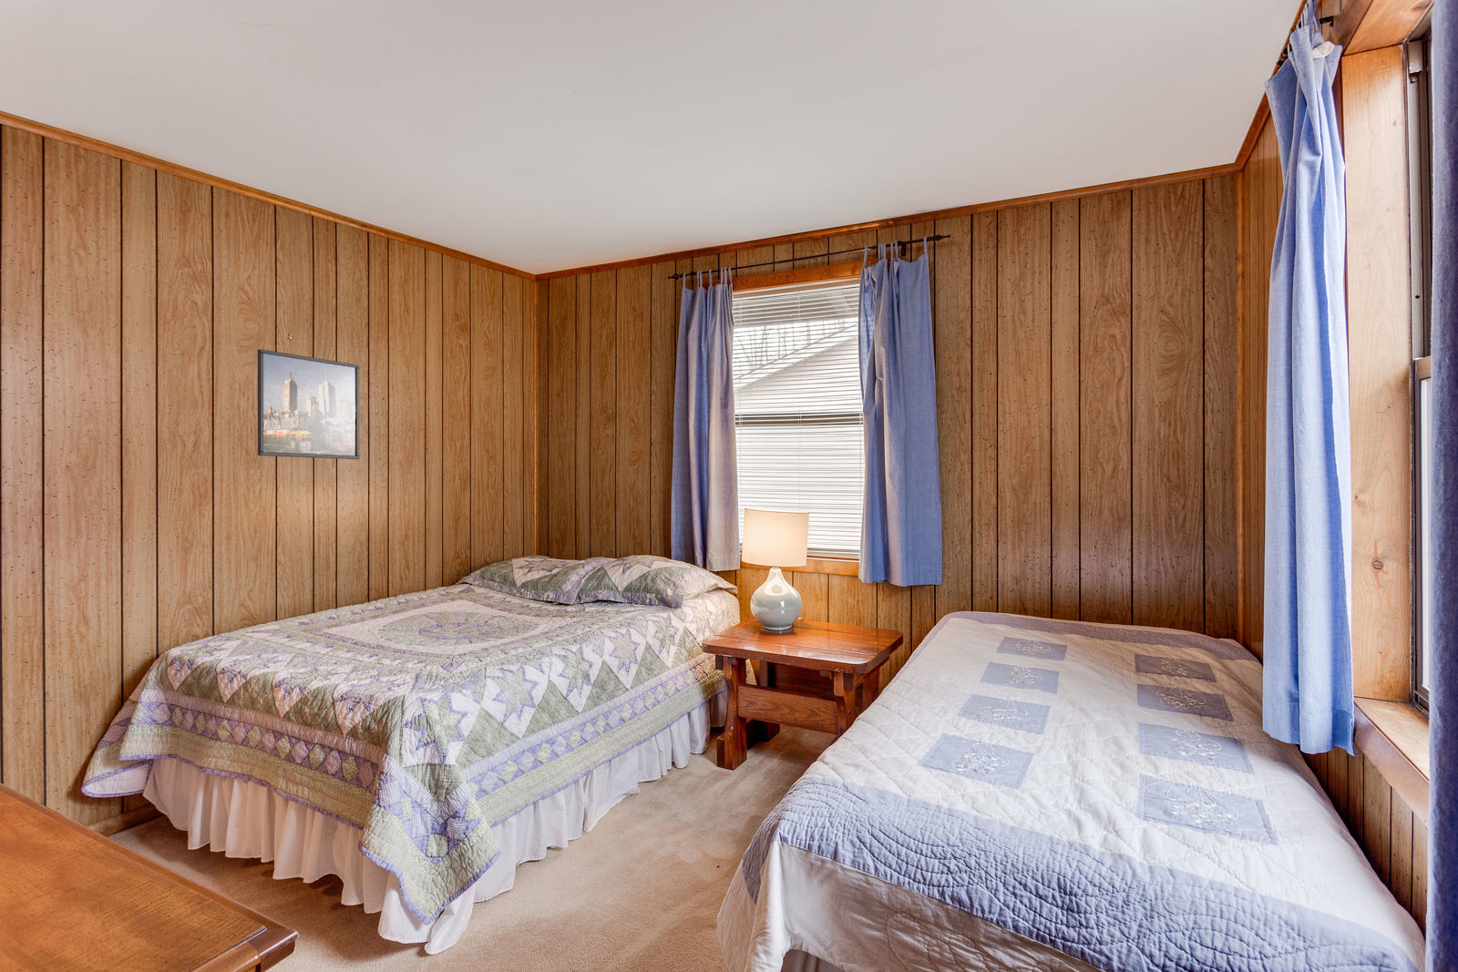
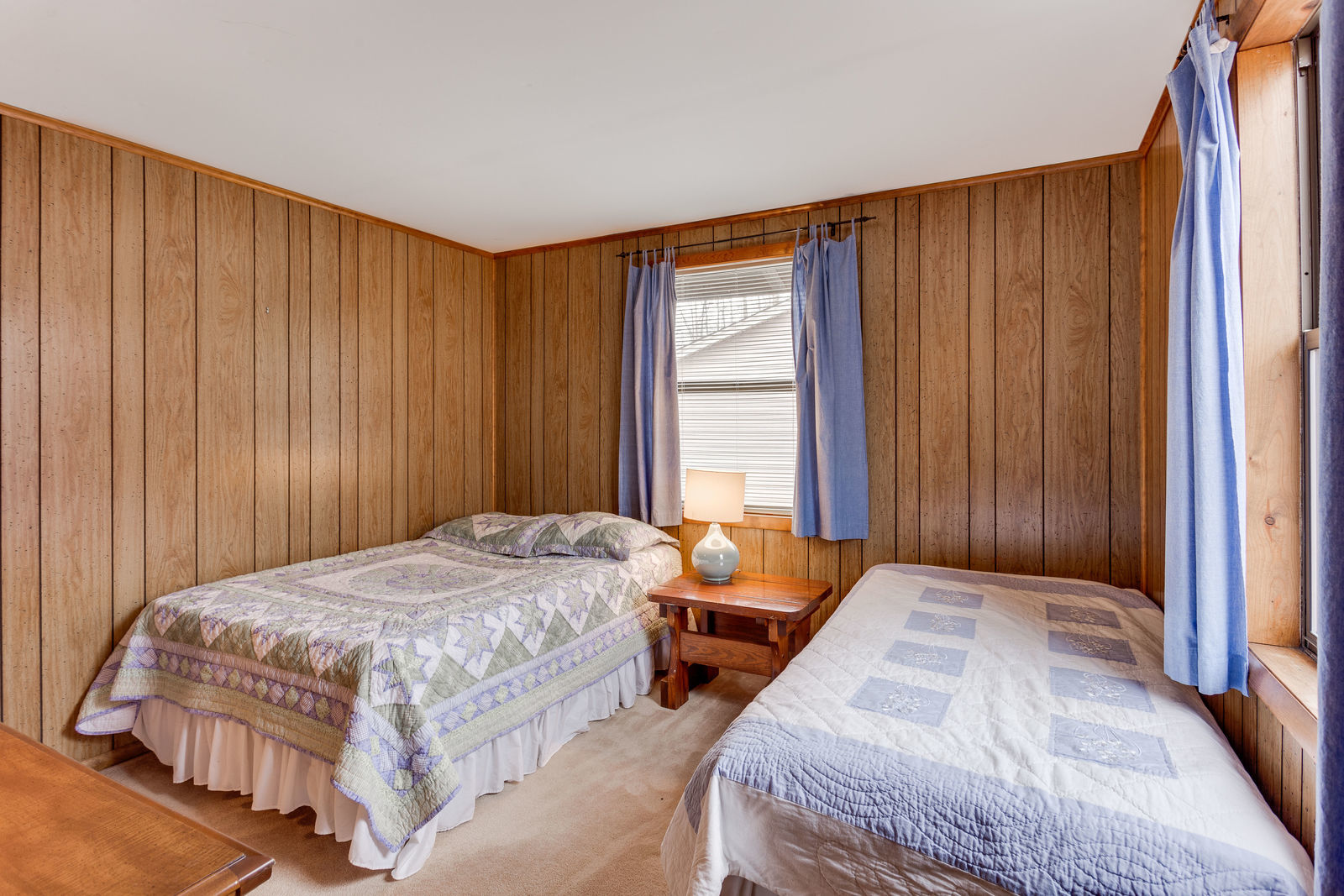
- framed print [257,348,360,460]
